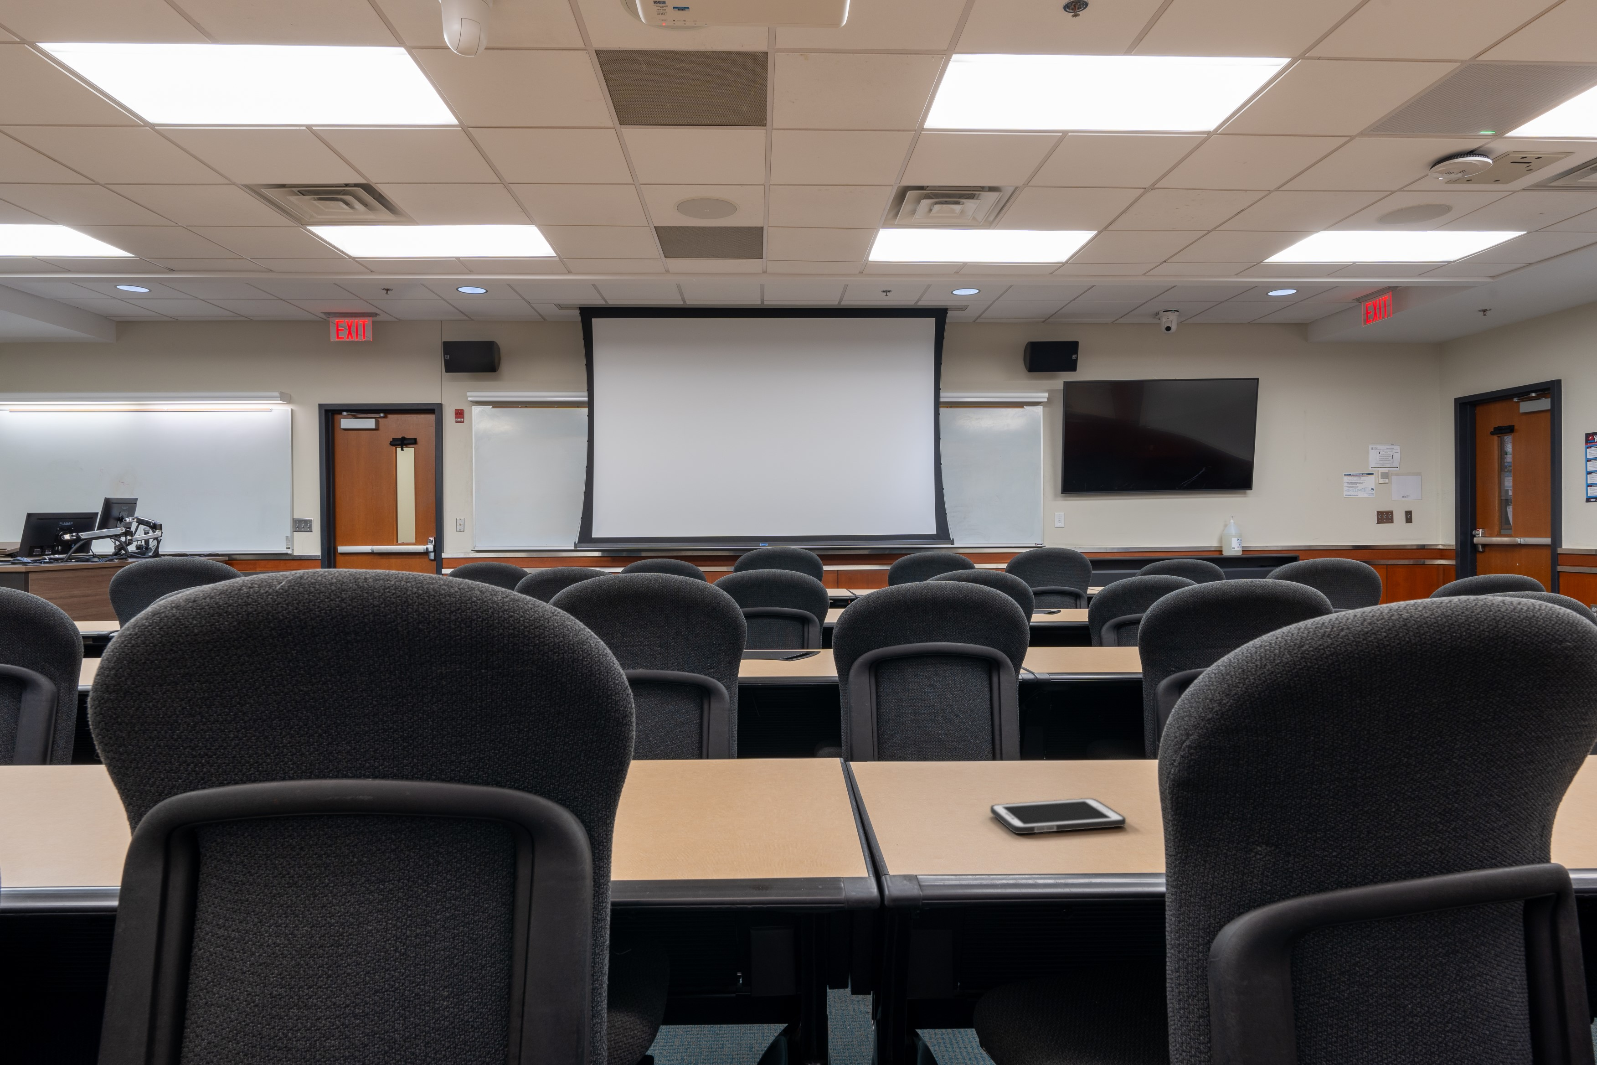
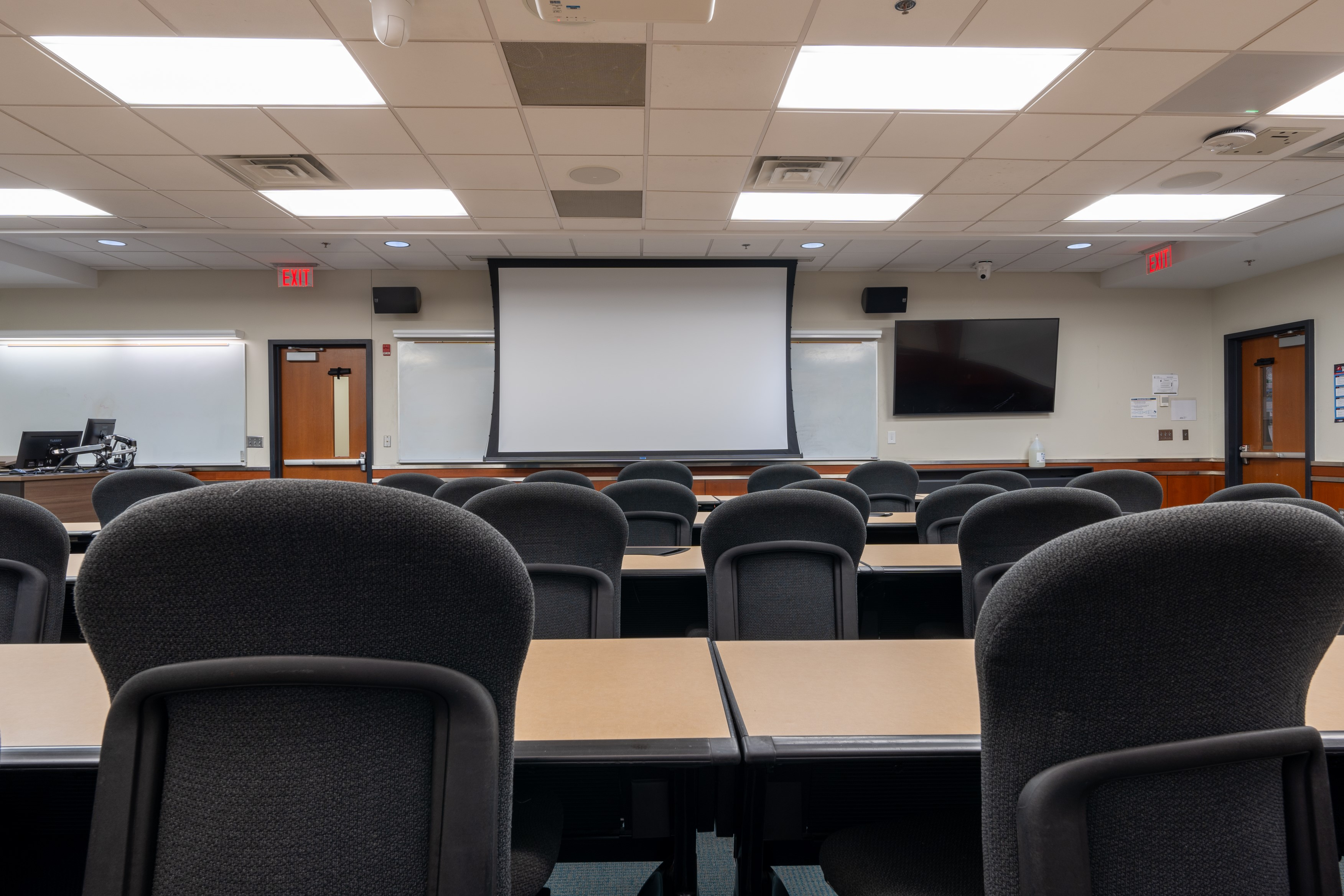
- cell phone [990,798,1126,834]
